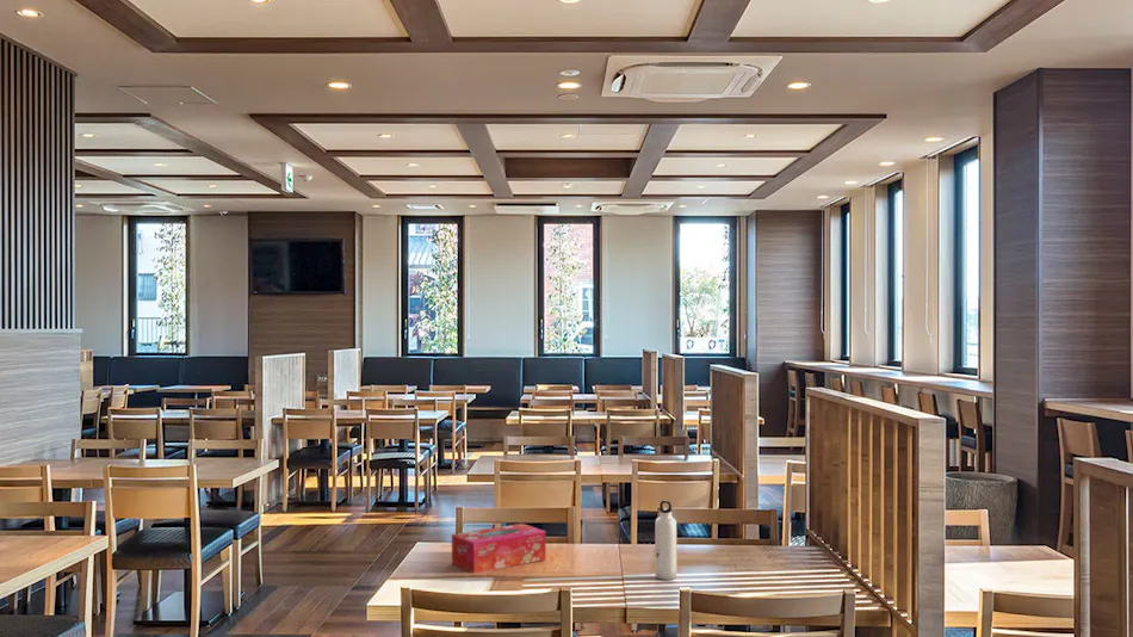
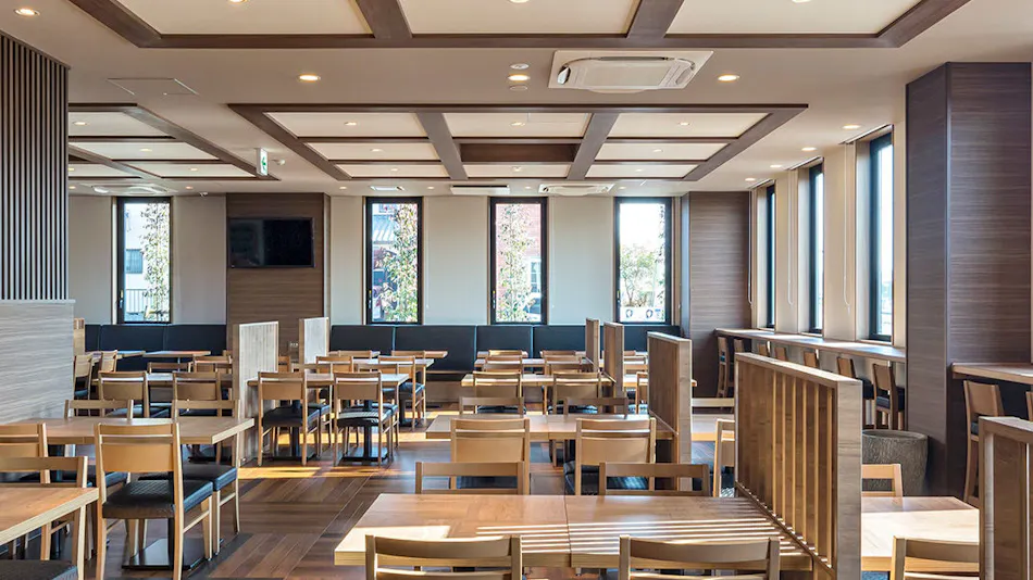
- tissue box [451,522,547,574]
- water bottle [654,500,677,581]
